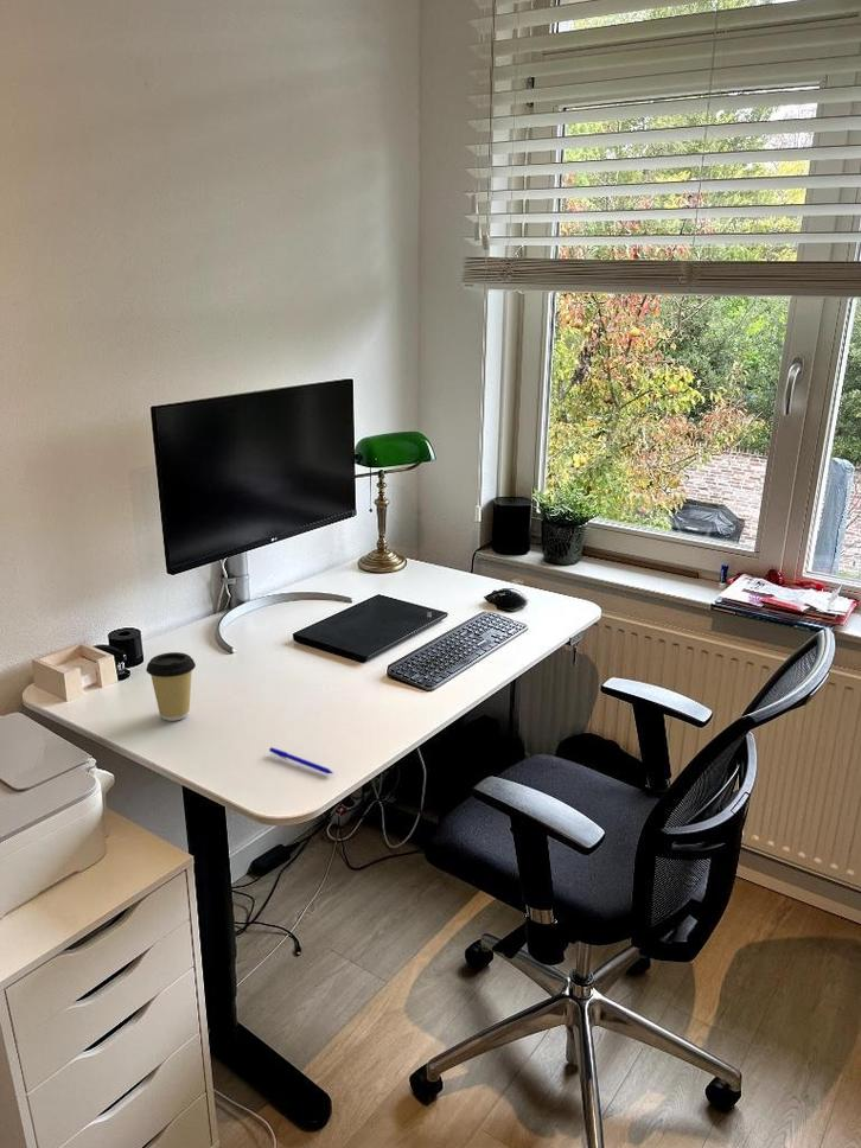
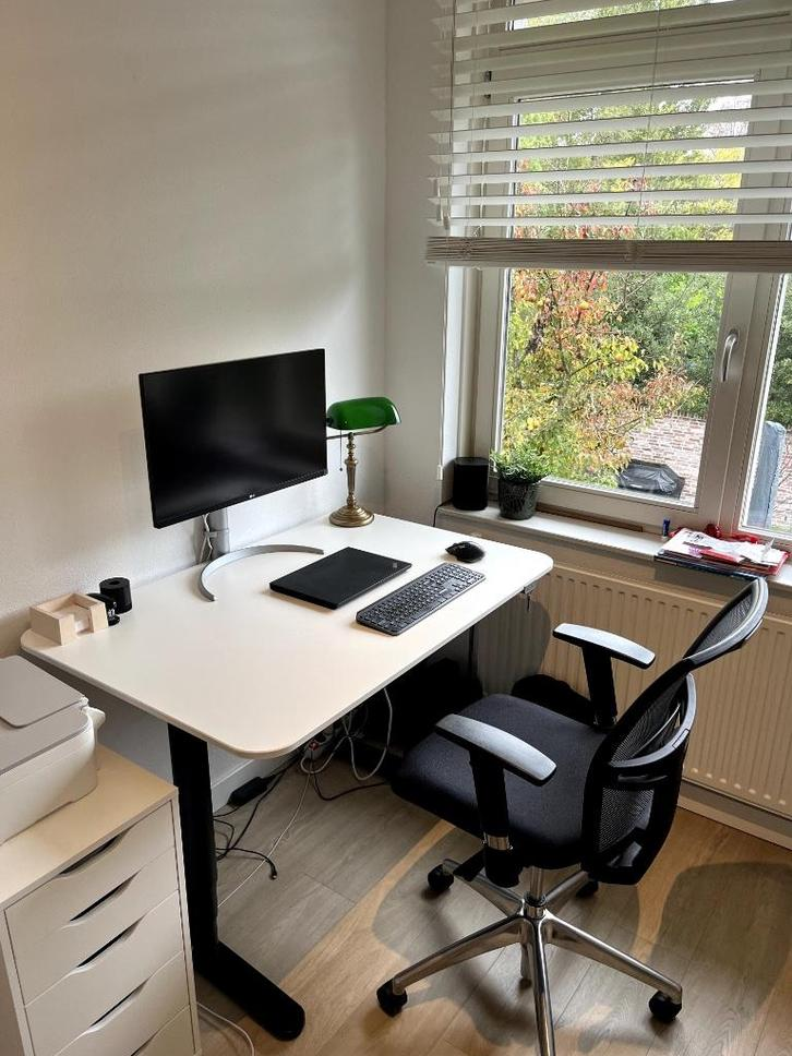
- coffee cup [145,651,197,722]
- pen [268,746,334,774]
